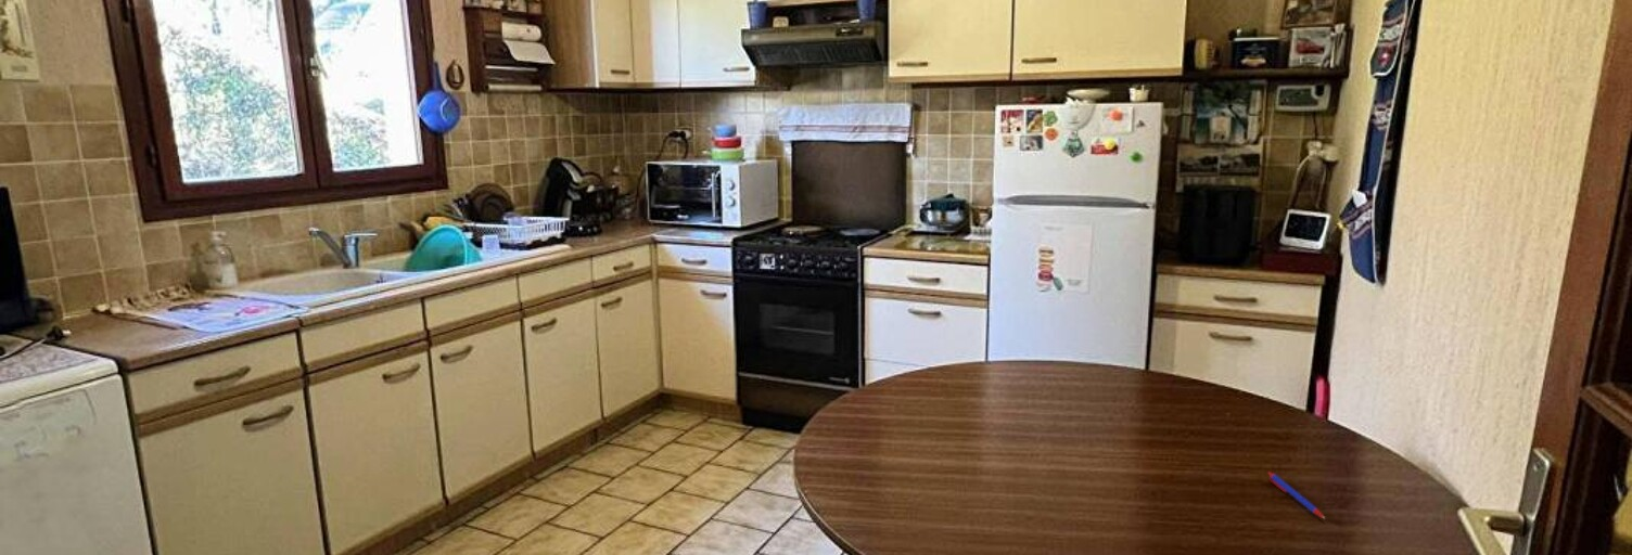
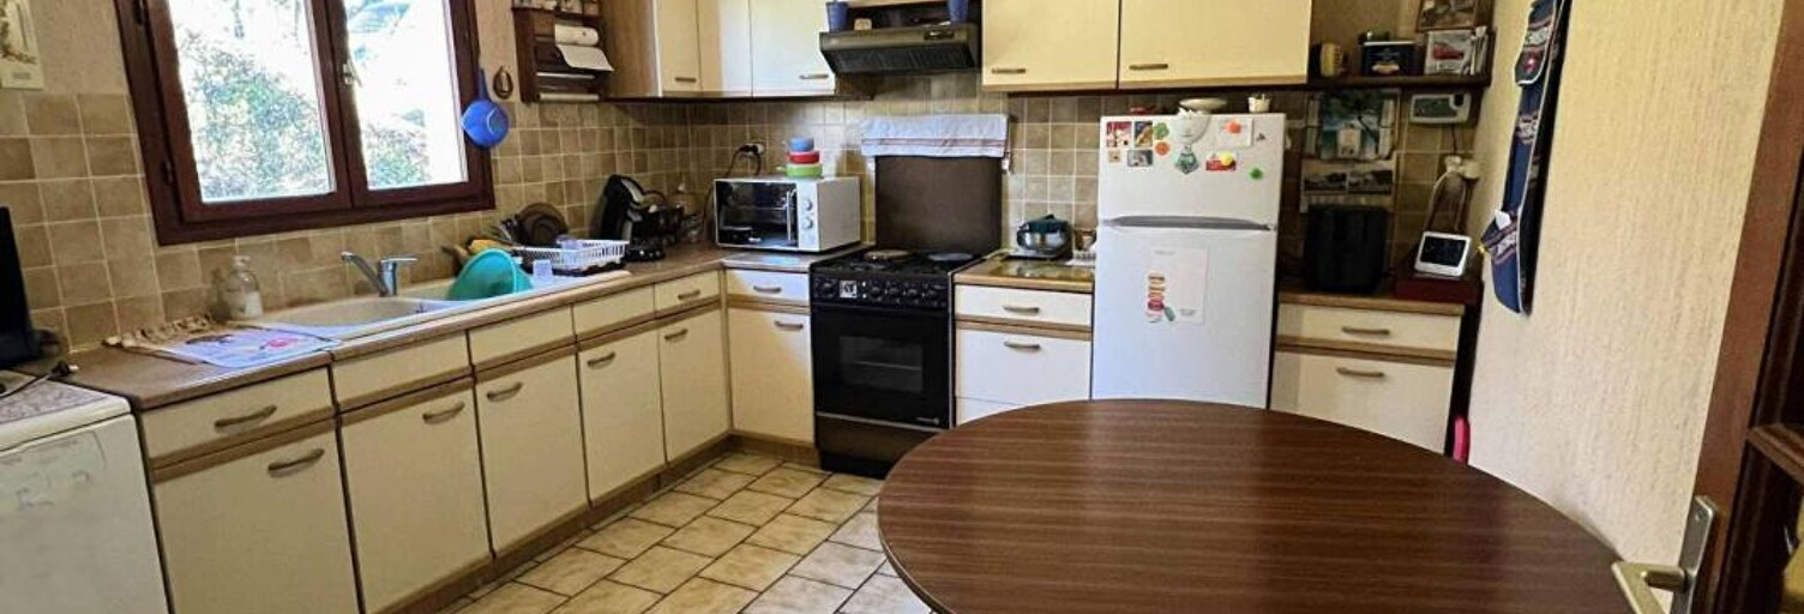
- pen [1267,470,1326,519]
